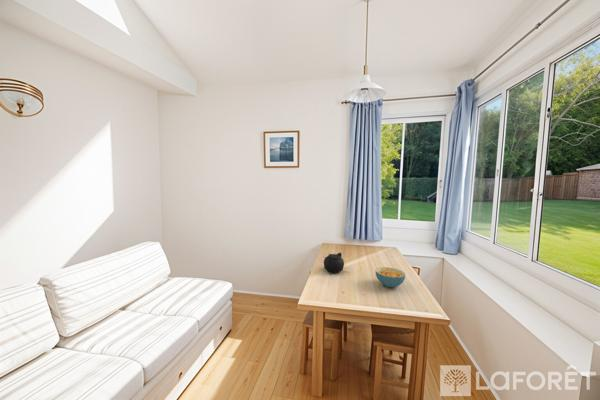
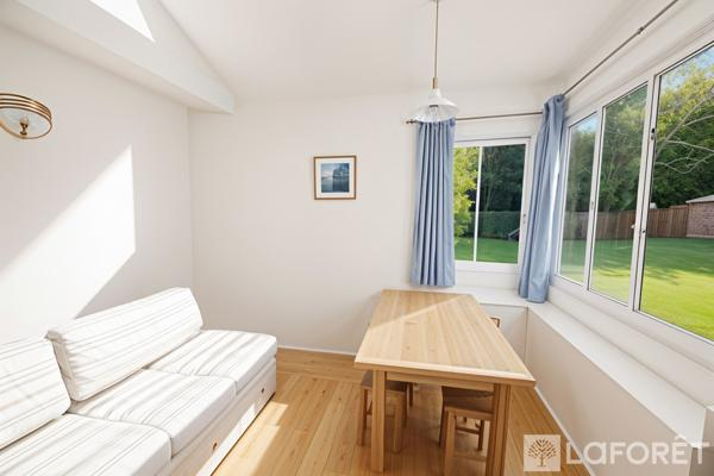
- cereal bowl [375,266,406,288]
- teapot [323,252,345,274]
